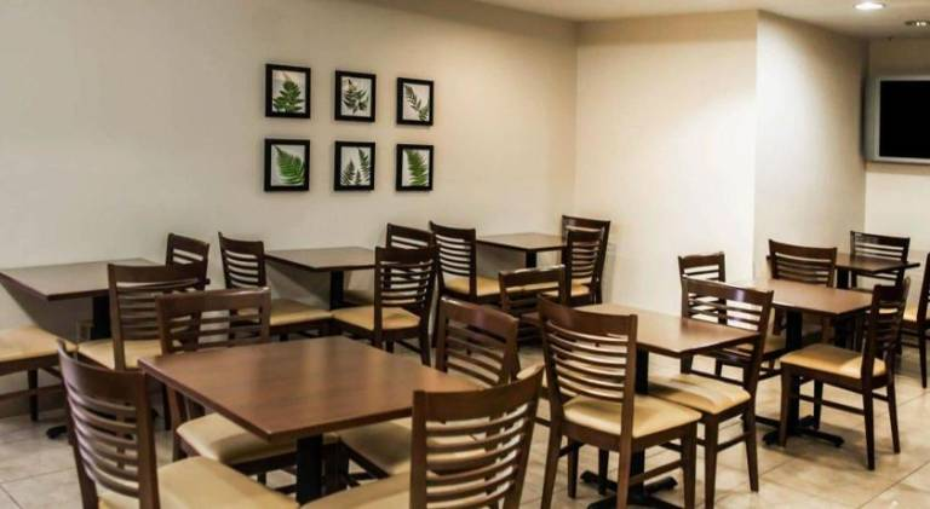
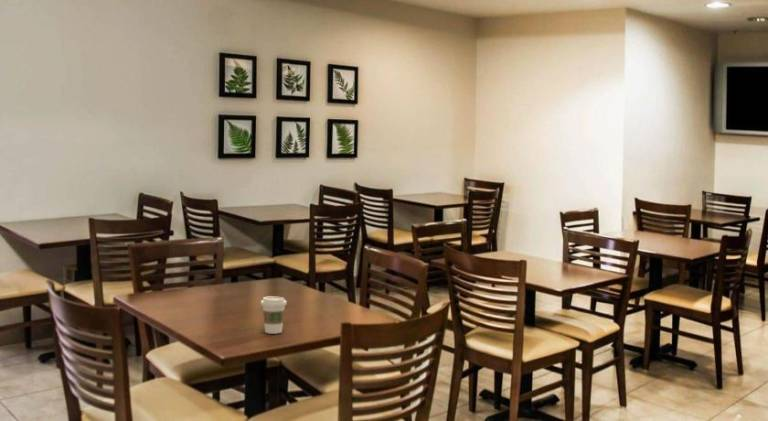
+ coffee cup [260,295,288,335]
